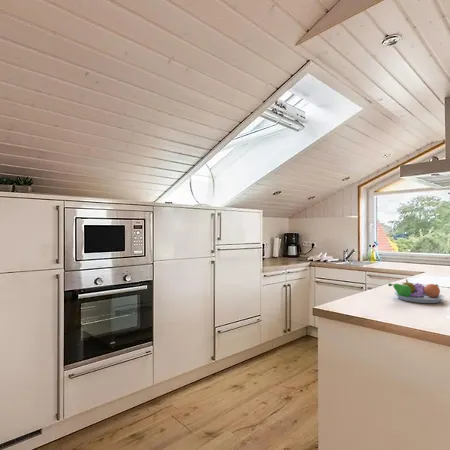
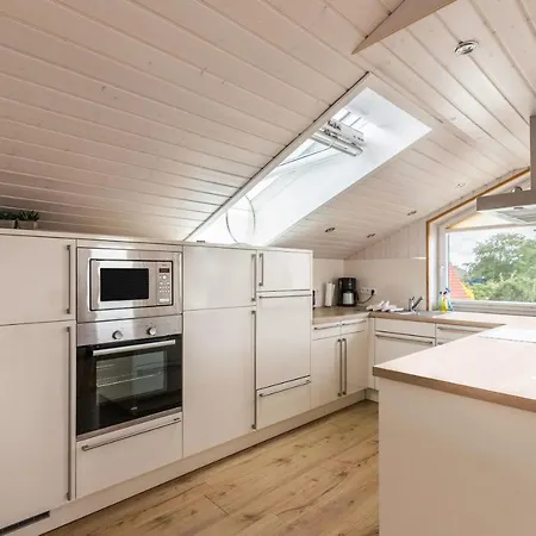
- fruit bowl [387,278,446,304]
